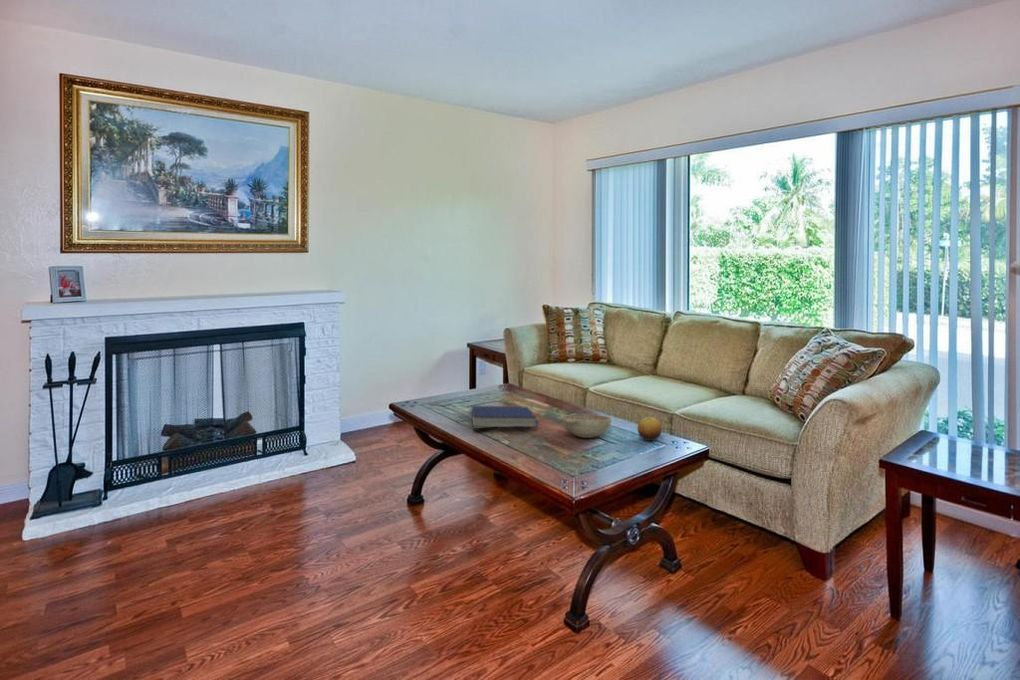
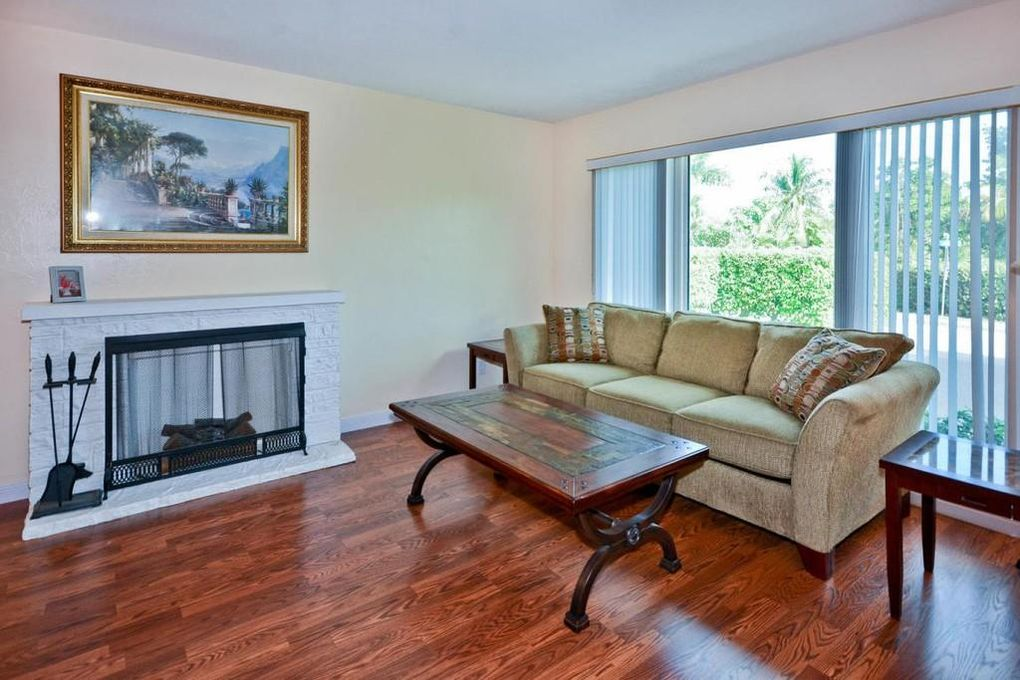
- fruit [637,416,663,442]
- book [471,404,539,429]
- decorative bowl [562,413,613,439]
